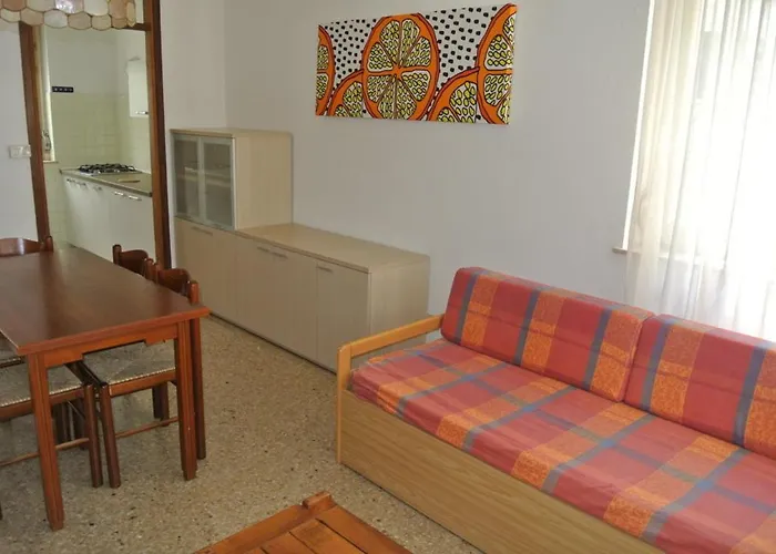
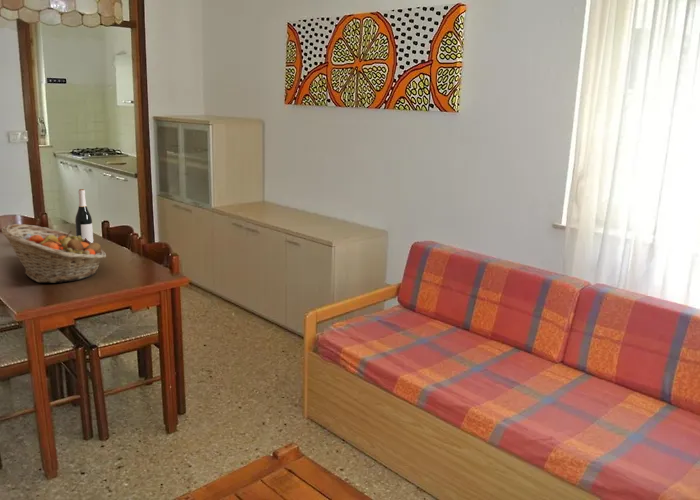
+ wine bottle [74,188,94,243]
+ fruit basket [0,223,107,284]
